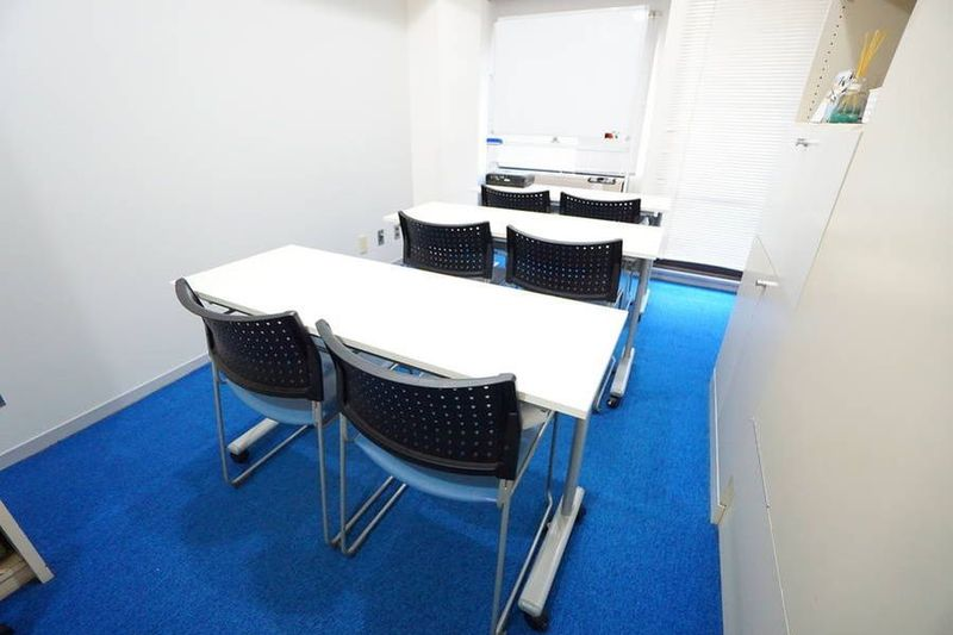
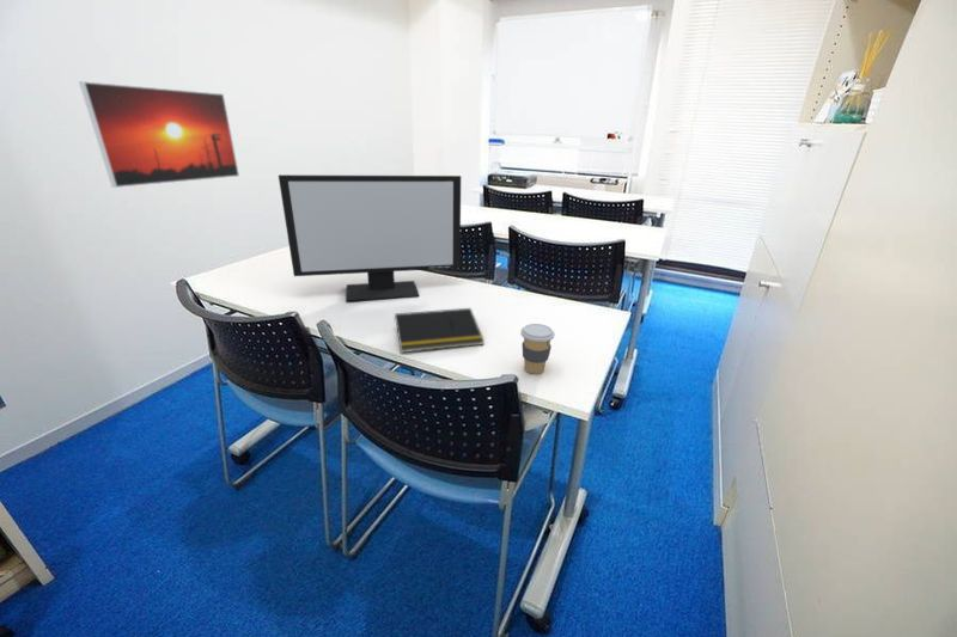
+ notepad [392,307,486,354]
+ computer monitor [278,173,462,302]
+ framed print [78,80,240,189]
+ coffee cup [519,323,556,375]
